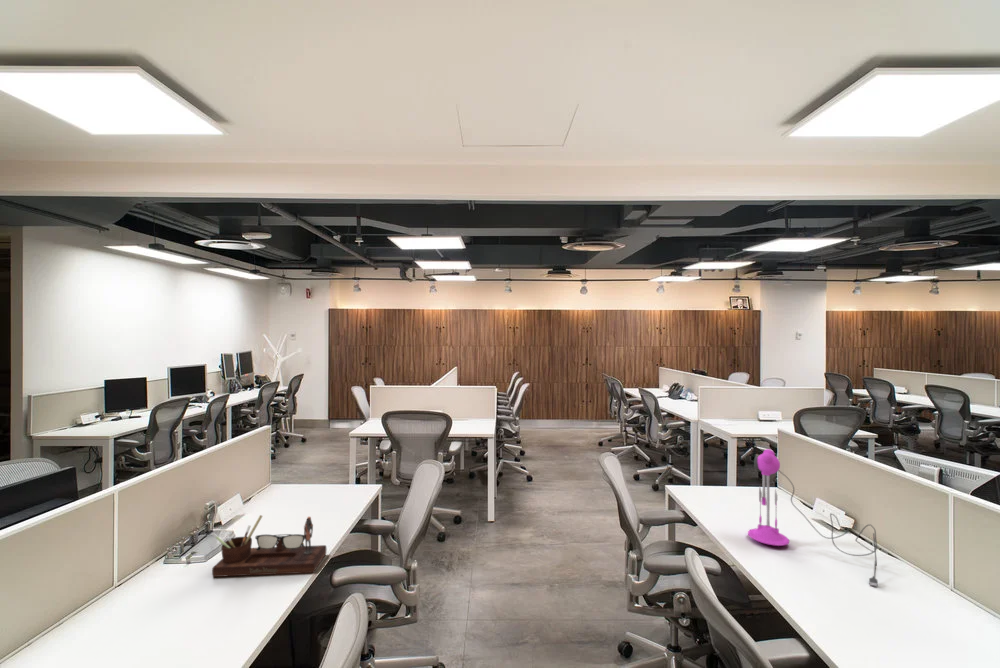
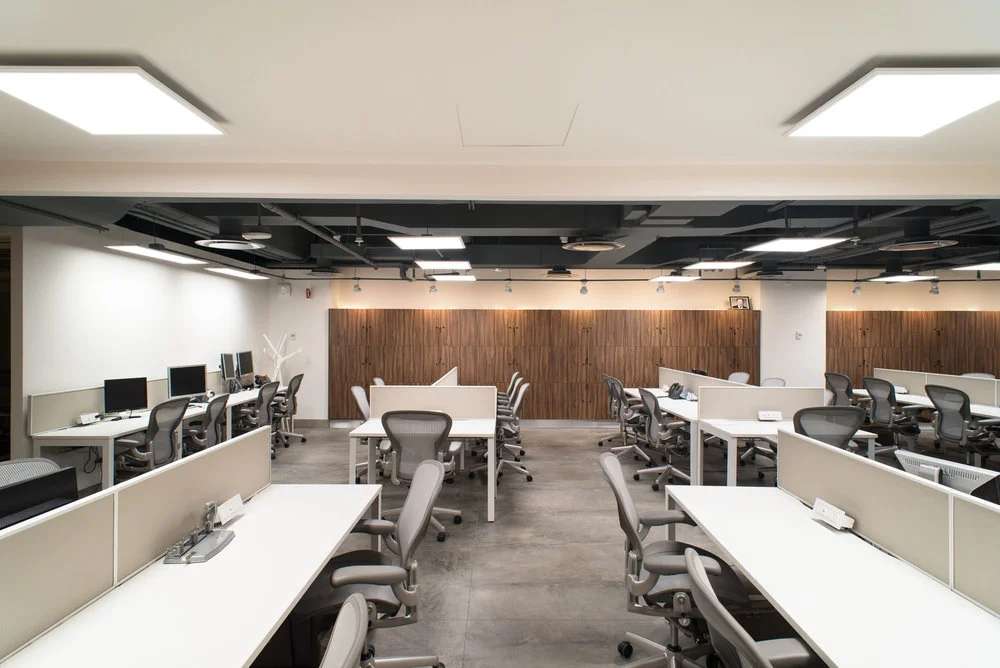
- desk lamp [747,448,879,588]
- desk organizer [210,514,327,578]
